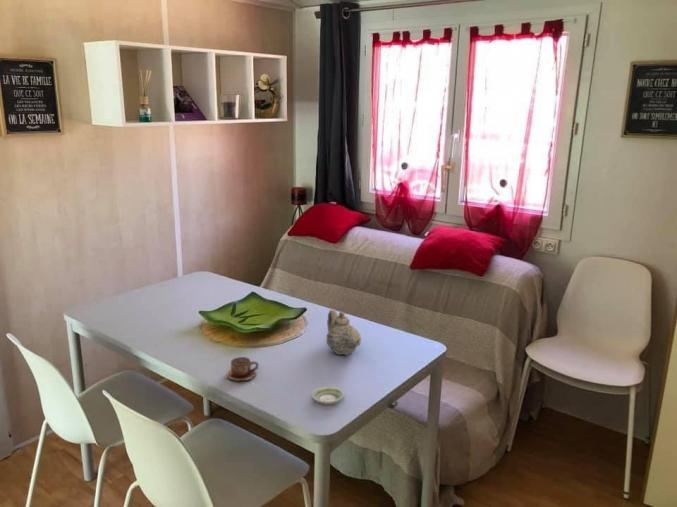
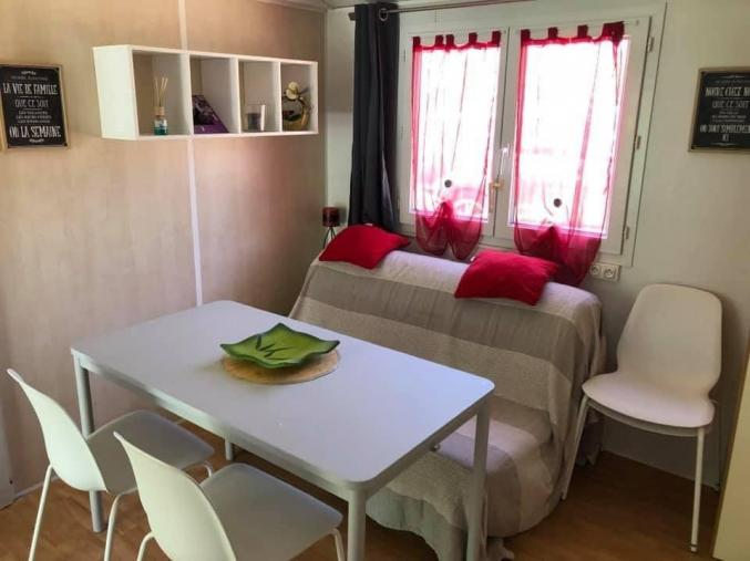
- cup [226,356,259,382]
- teapot [325,309,362,356]
- saucer [310,386,345,406]
